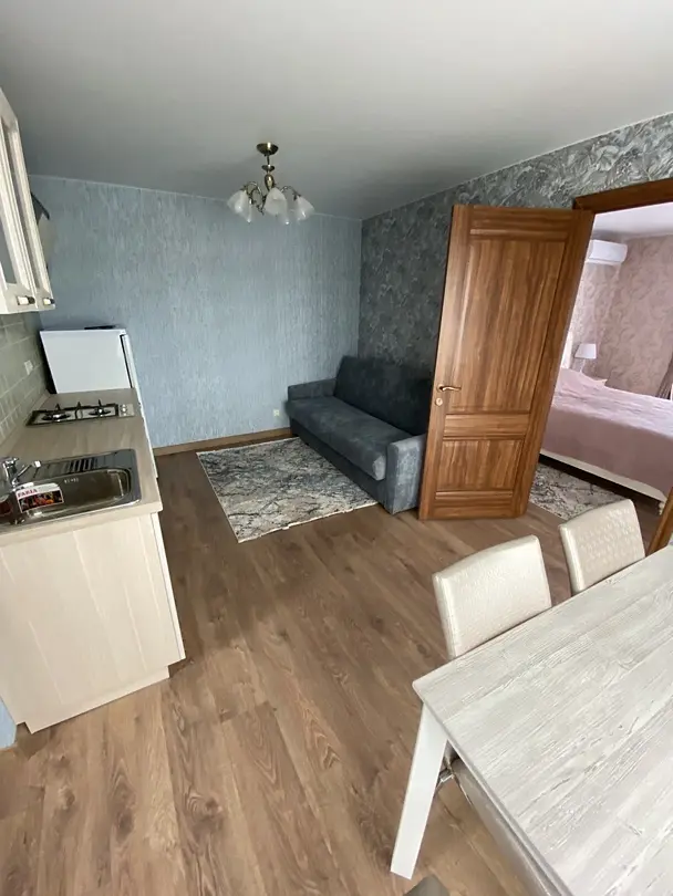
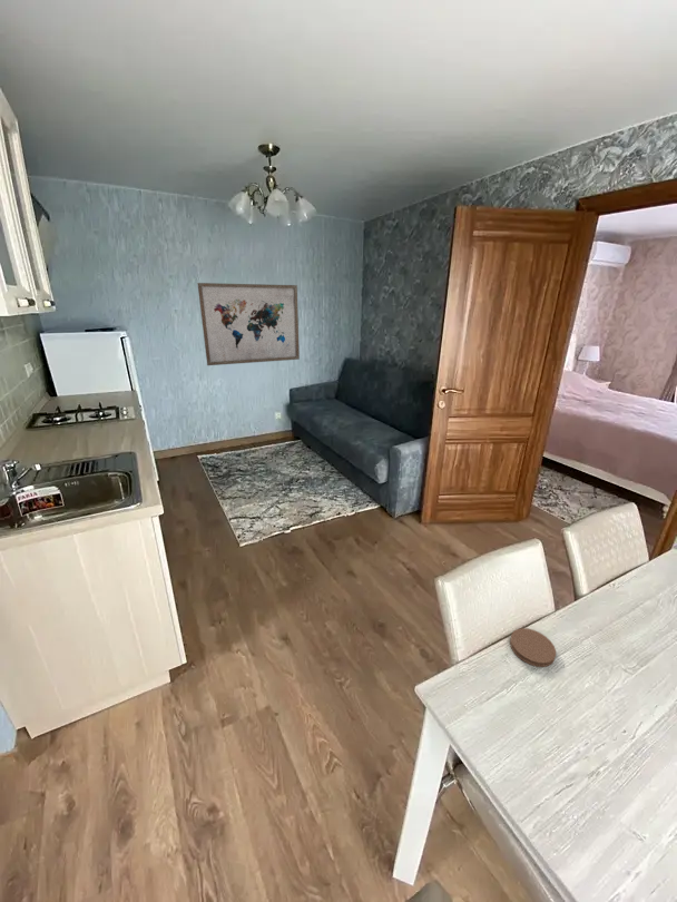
+ coaster [509,627,557,668]
+ wall art [196,282,301,366]
